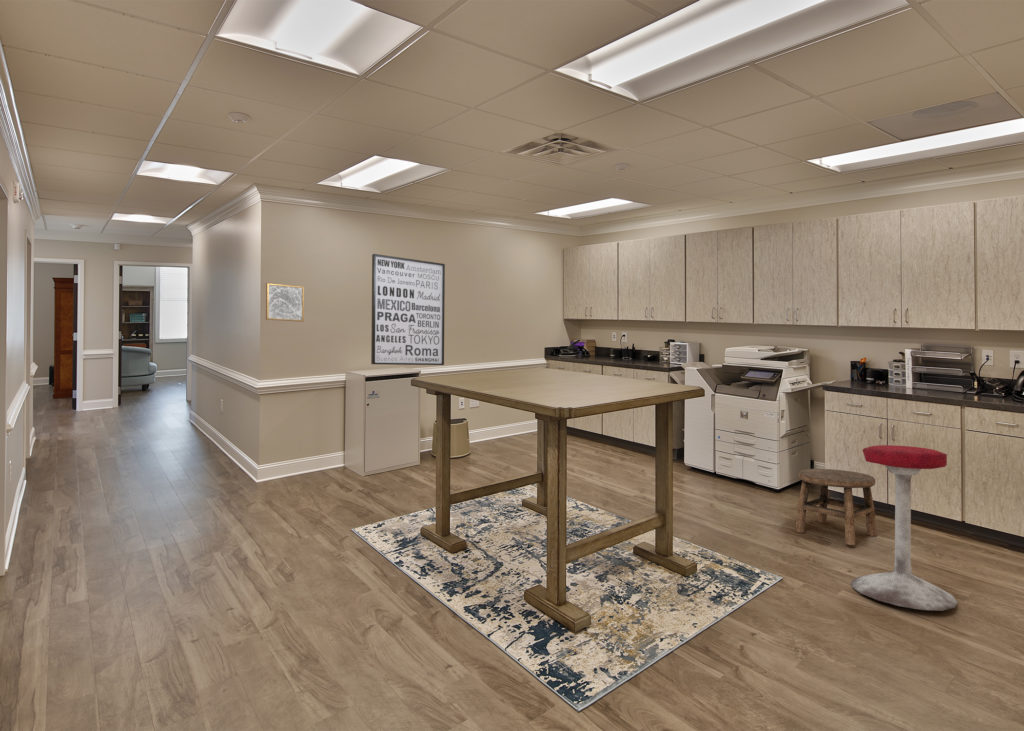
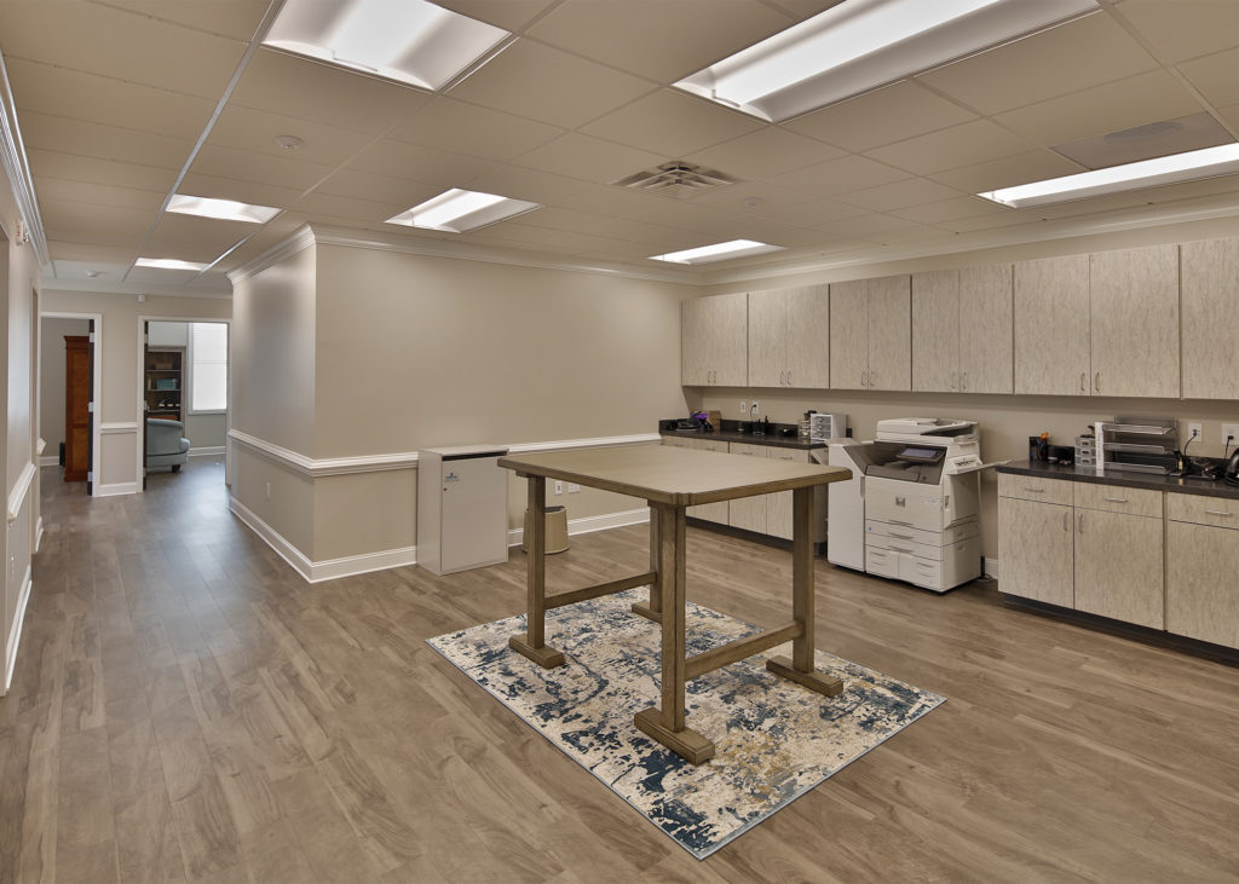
- stool [850,444,958,612]
- wall art [370,253,446,366]
- stool [794,468,878,546]
- wall art [265,282,305,323]
